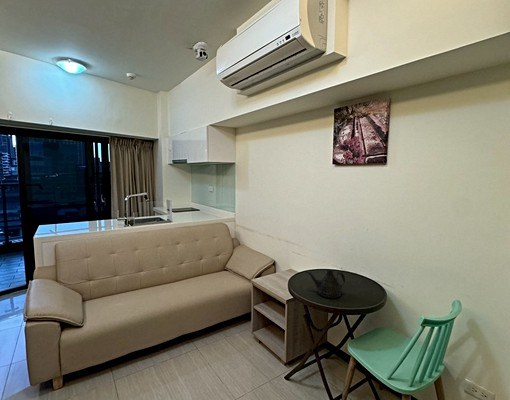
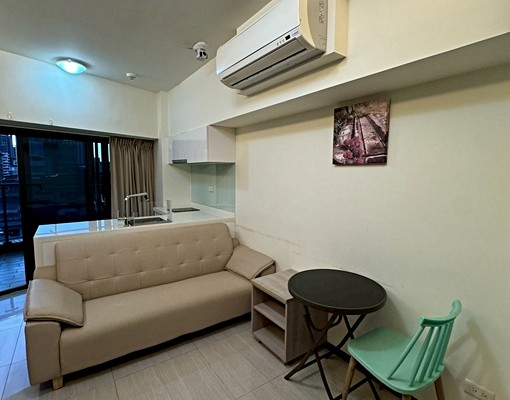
- teapot [304,270,346,299]
